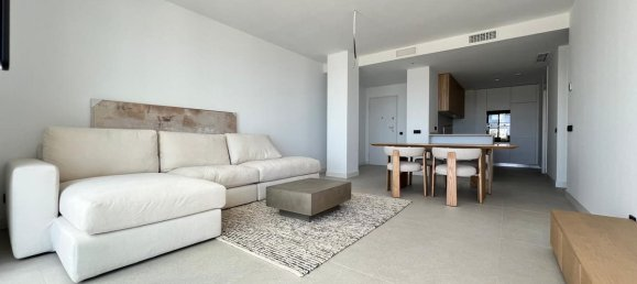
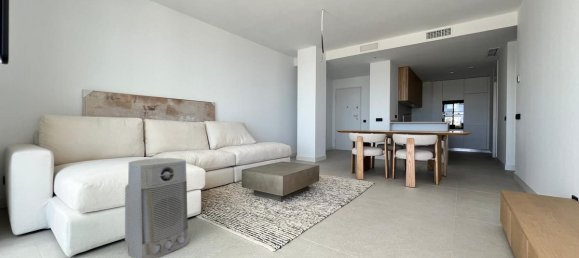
+ air purifier [124,157,190,258]
